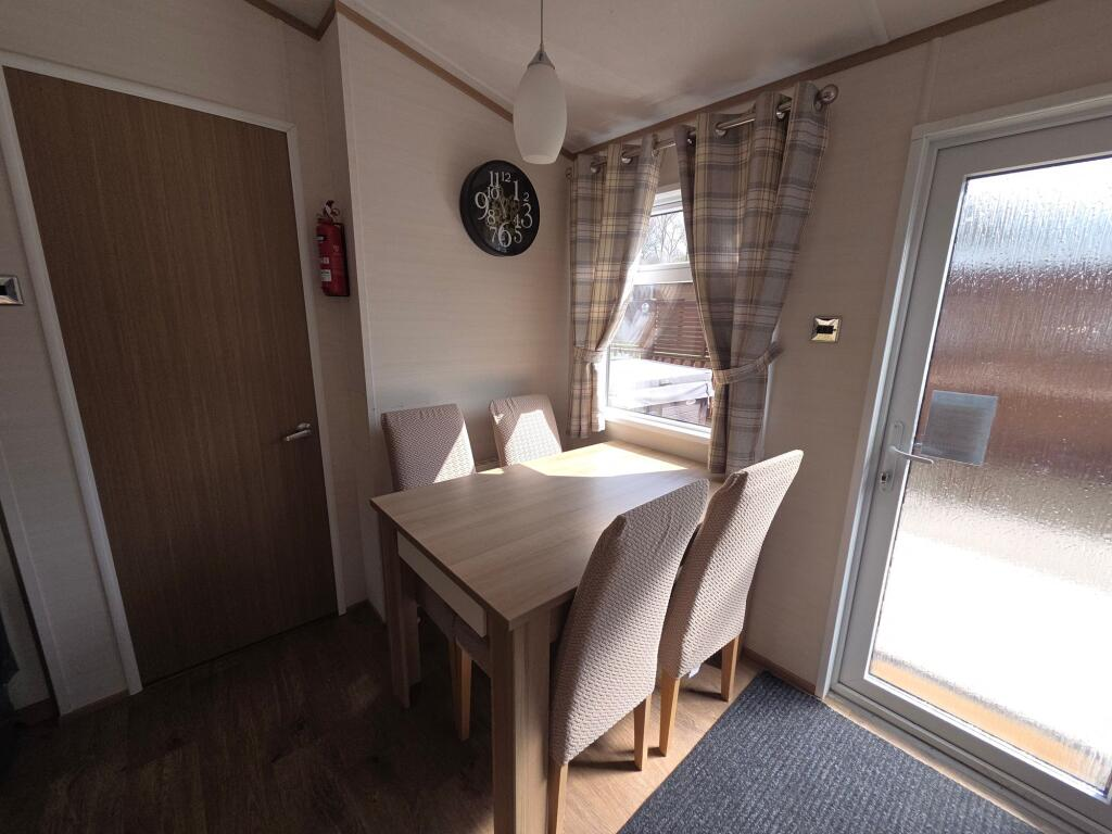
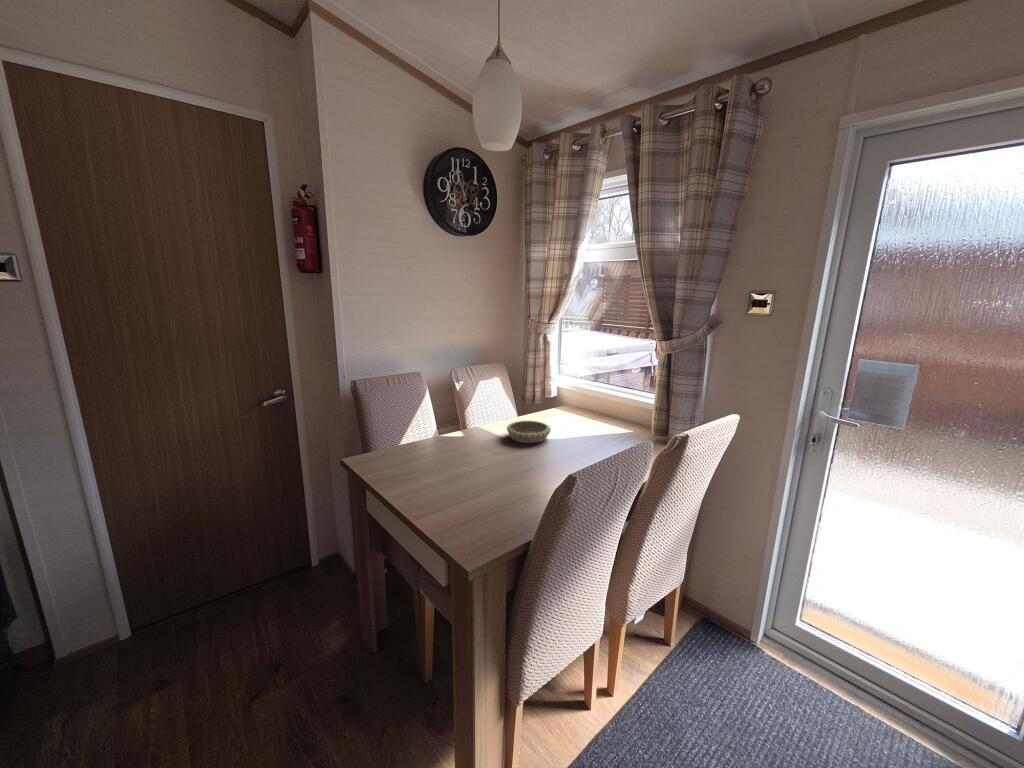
+ decorative bowl [506,420,552,444]
